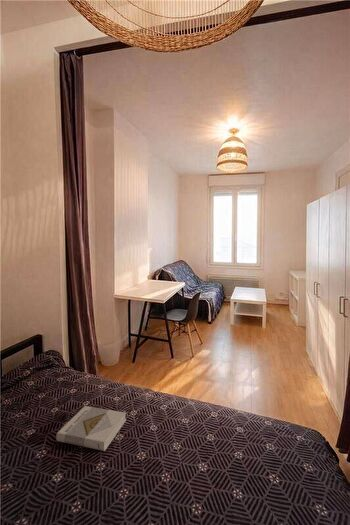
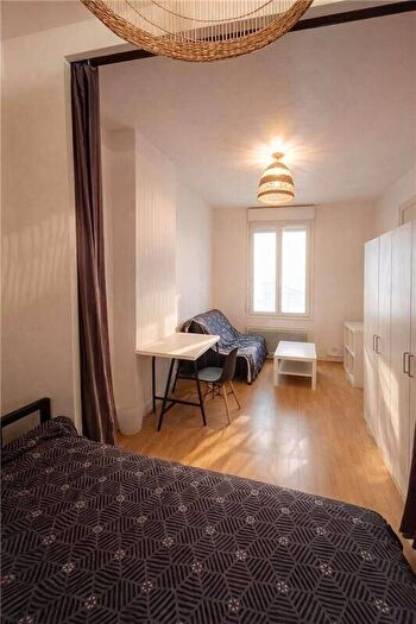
- book [55,405,127,452]
